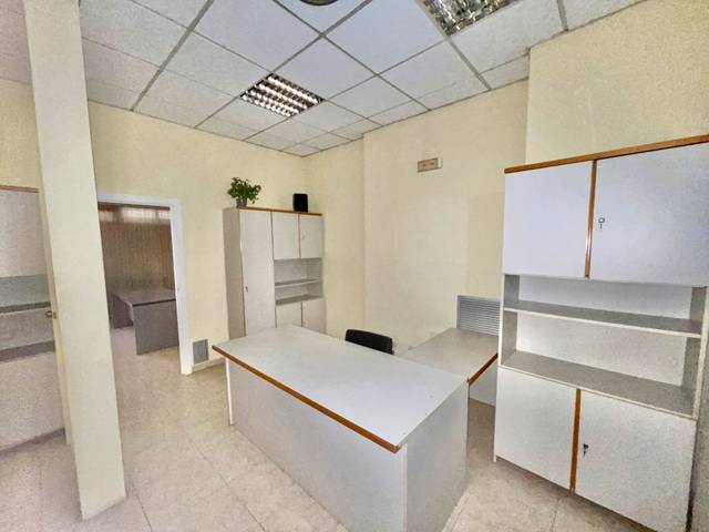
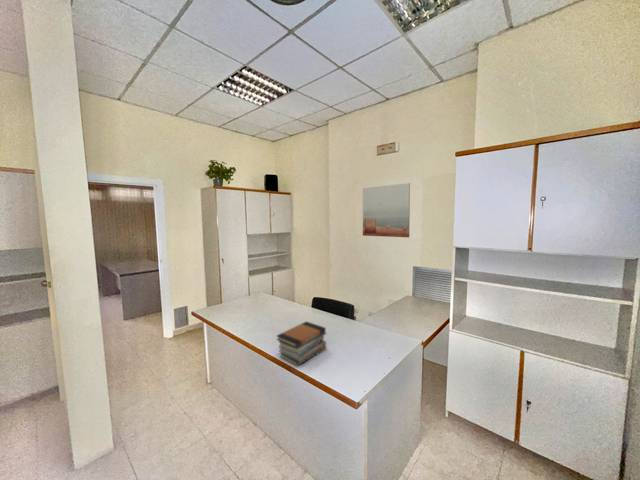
+ wall art [362,182,411,238]
+ book stack [275,320,327,367]
